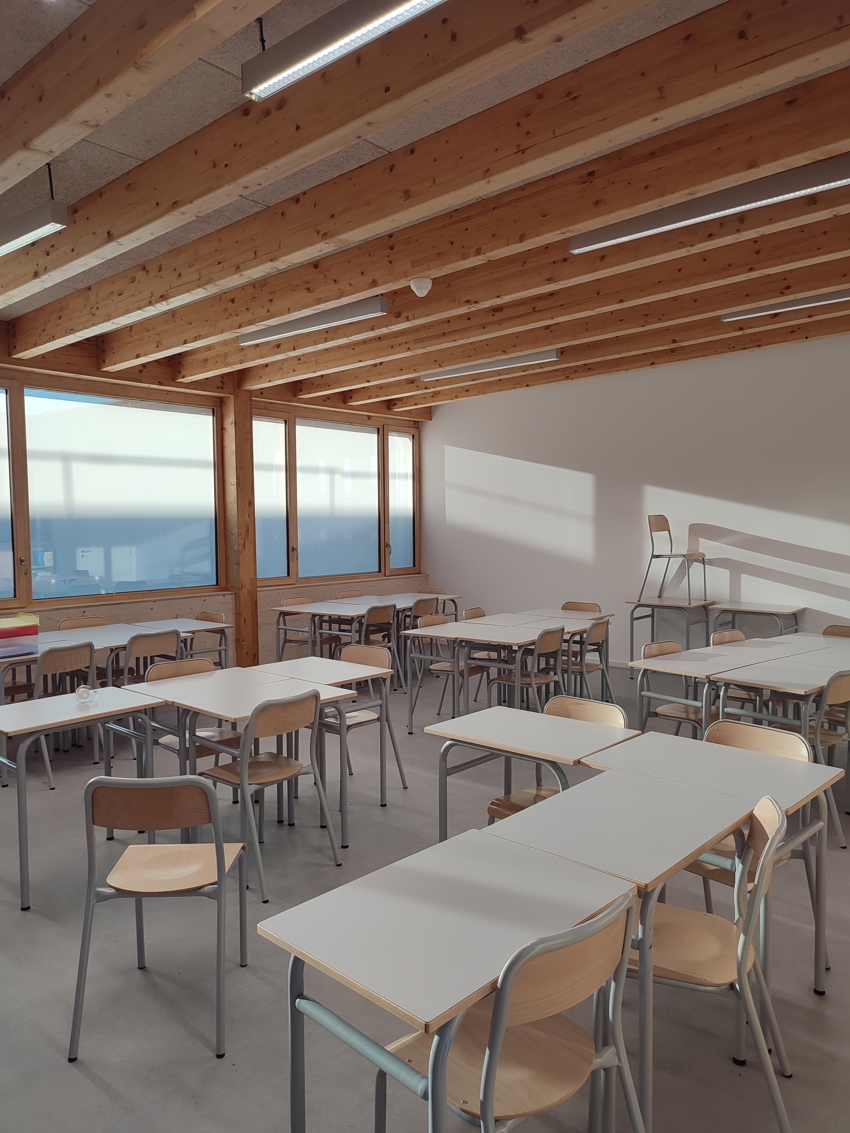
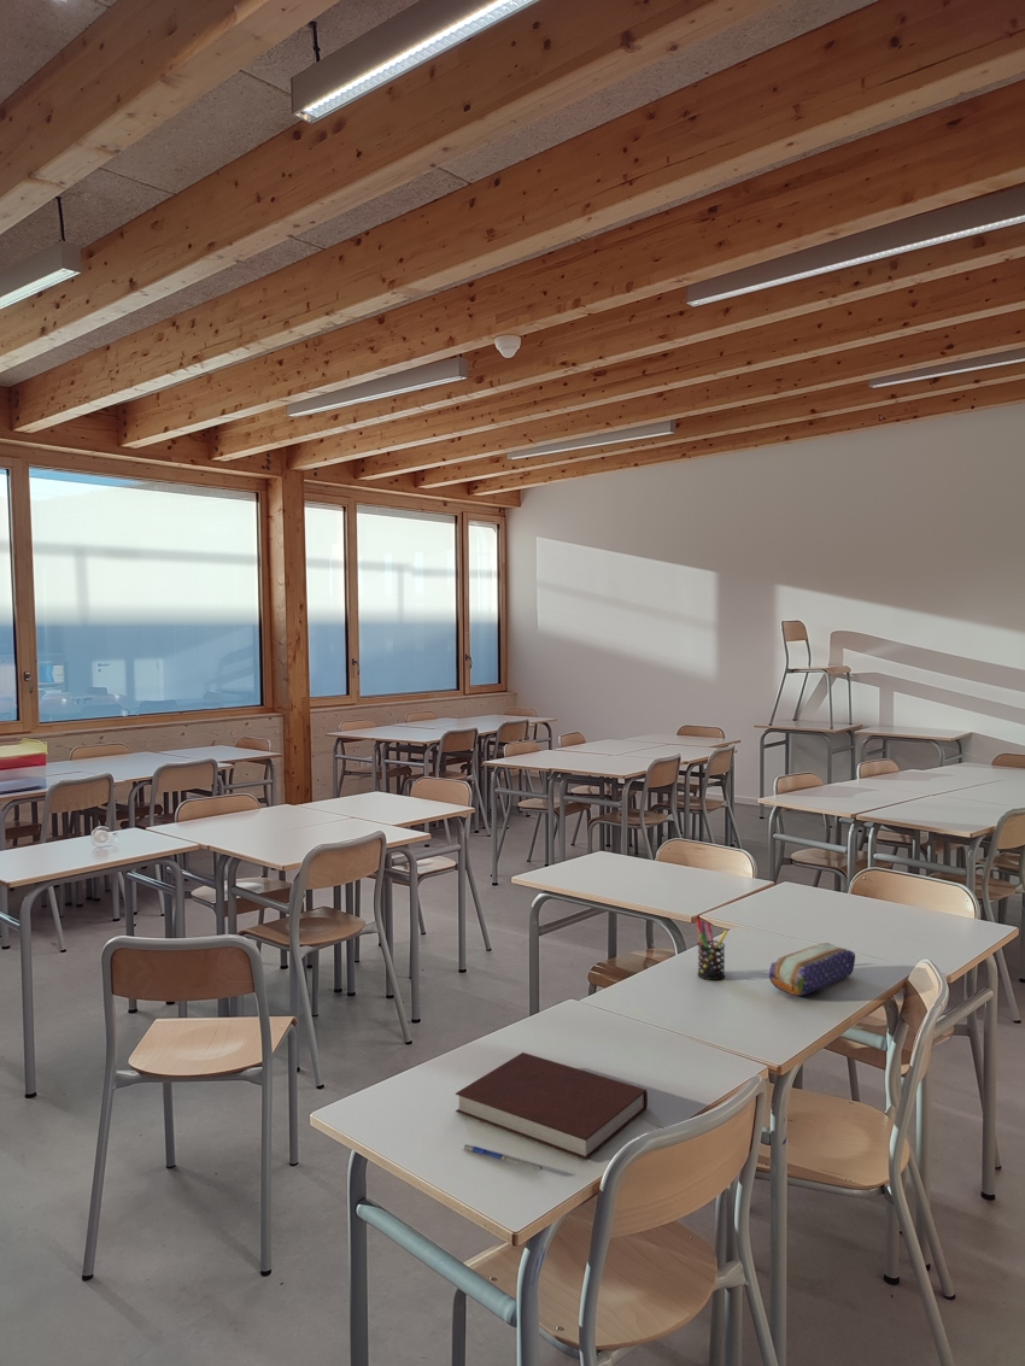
+ pen holder [696,917,728,981]
+ pencil case [768,942,856,997]
+ notebook [455,1051,649,1161]
+ pen [462,1143,545,1173]
